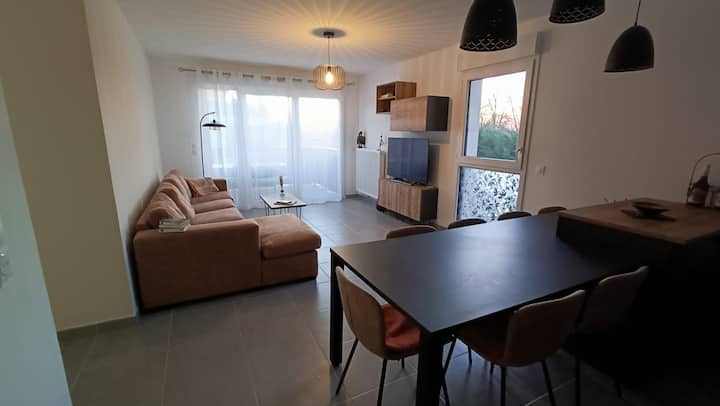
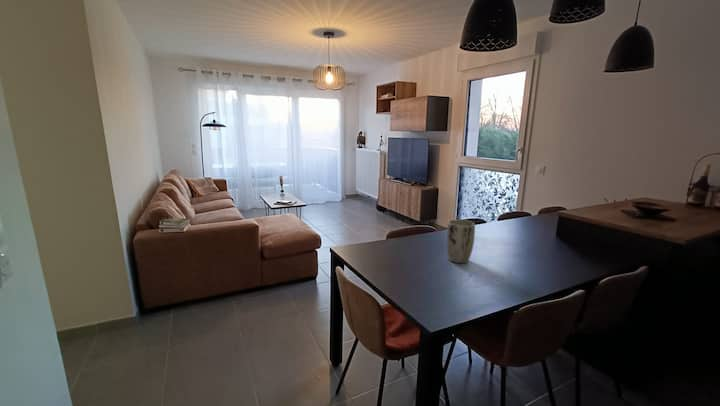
+ plant pot [446,219,476,264]
